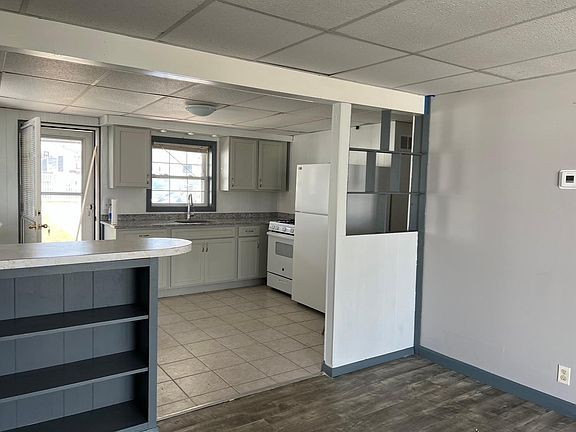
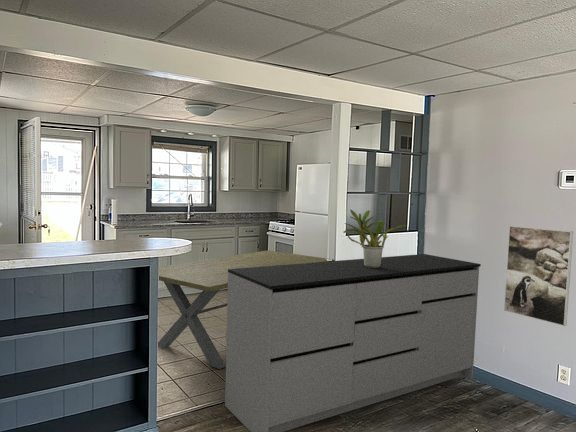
+ dining table [157,249,336,370]
+ cabinet [224,253,482,432]
+ potted plant [342,208,407,268]
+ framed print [503,225,574,327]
